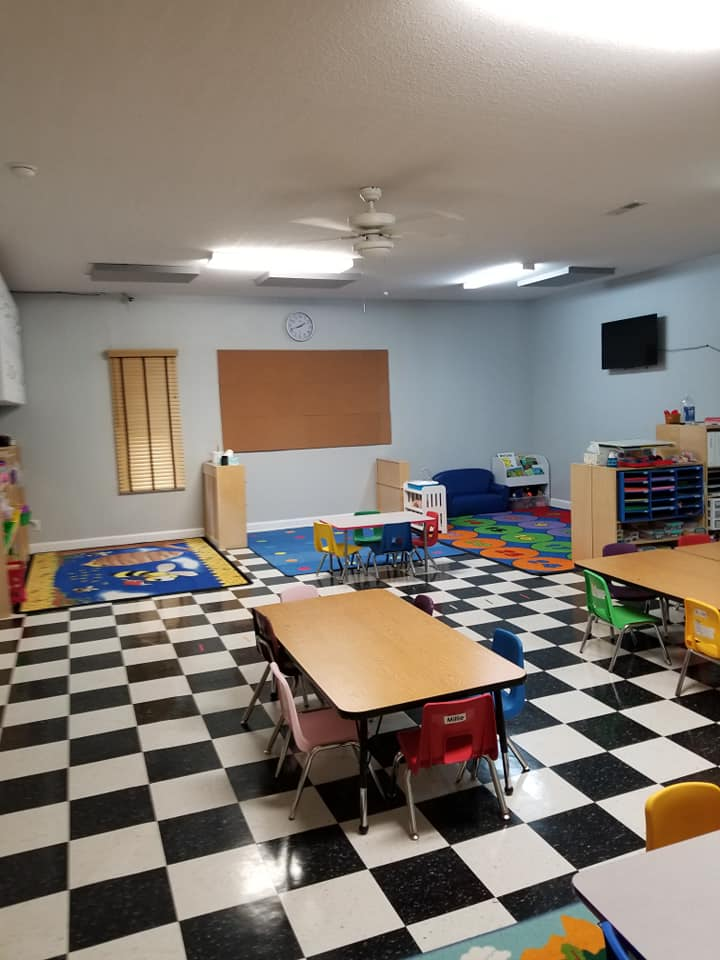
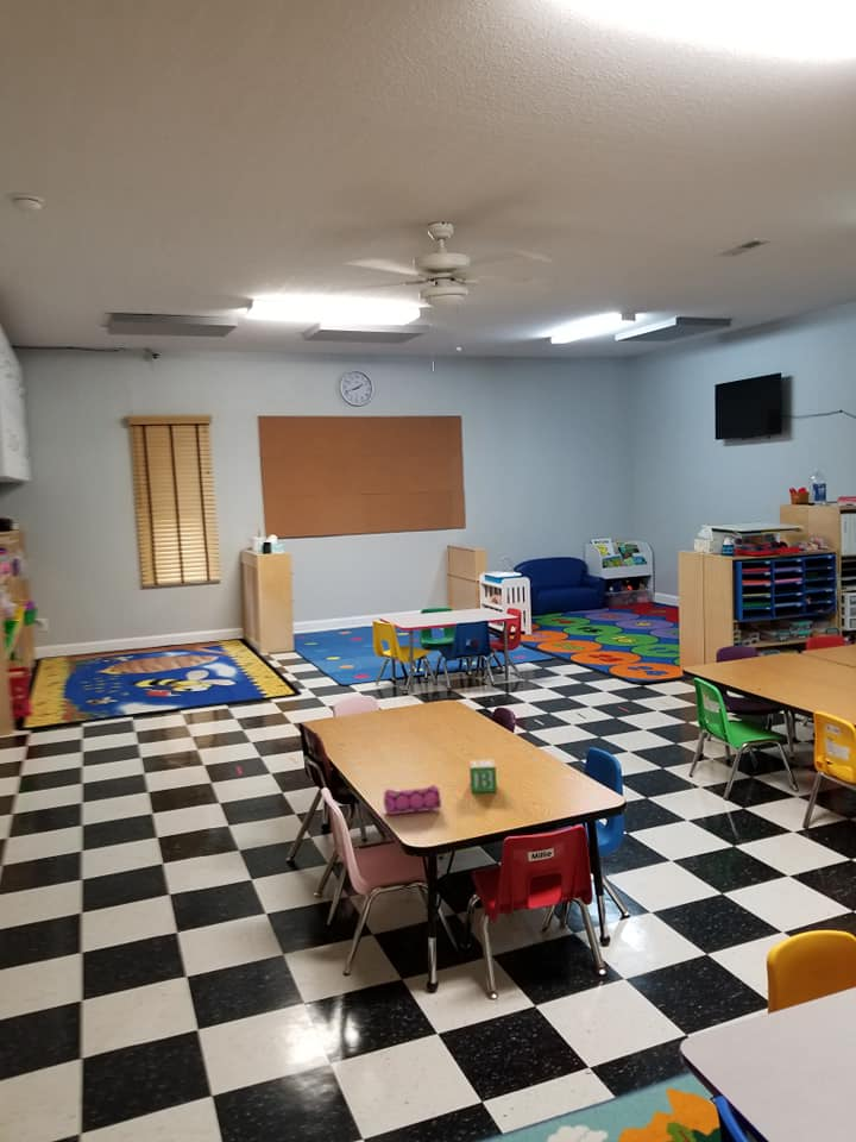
+ pencil case [383,784,442,816]
+ alphabet block [468,758,498,793]
